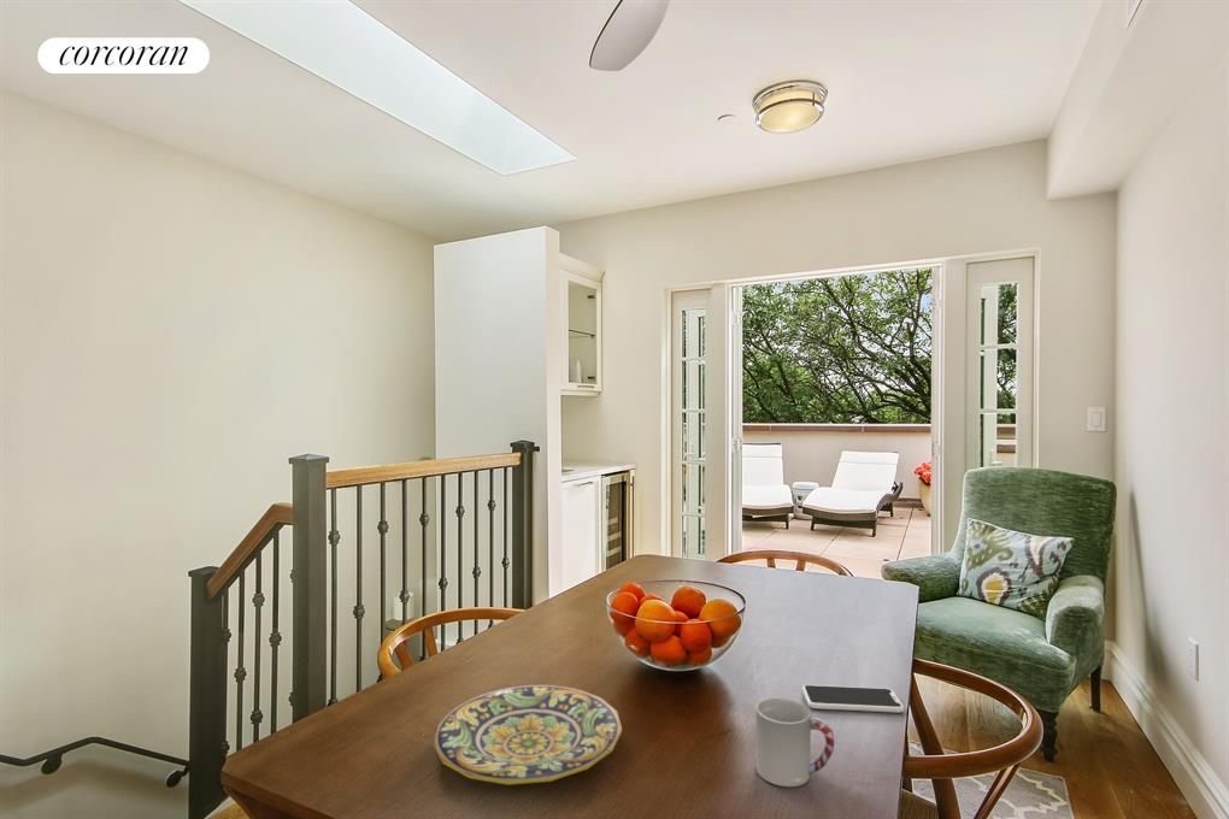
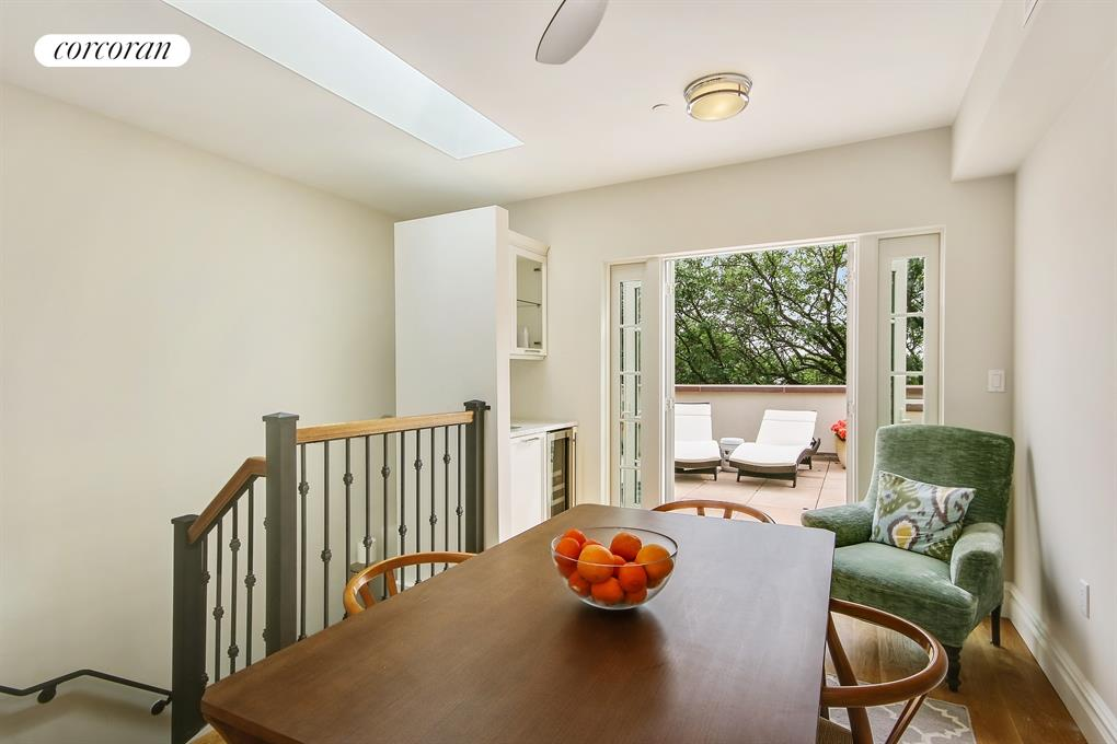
- cup [755,697,836,788]
- smartphone [801,684,905,714]
- plate [433,683,623,786]
